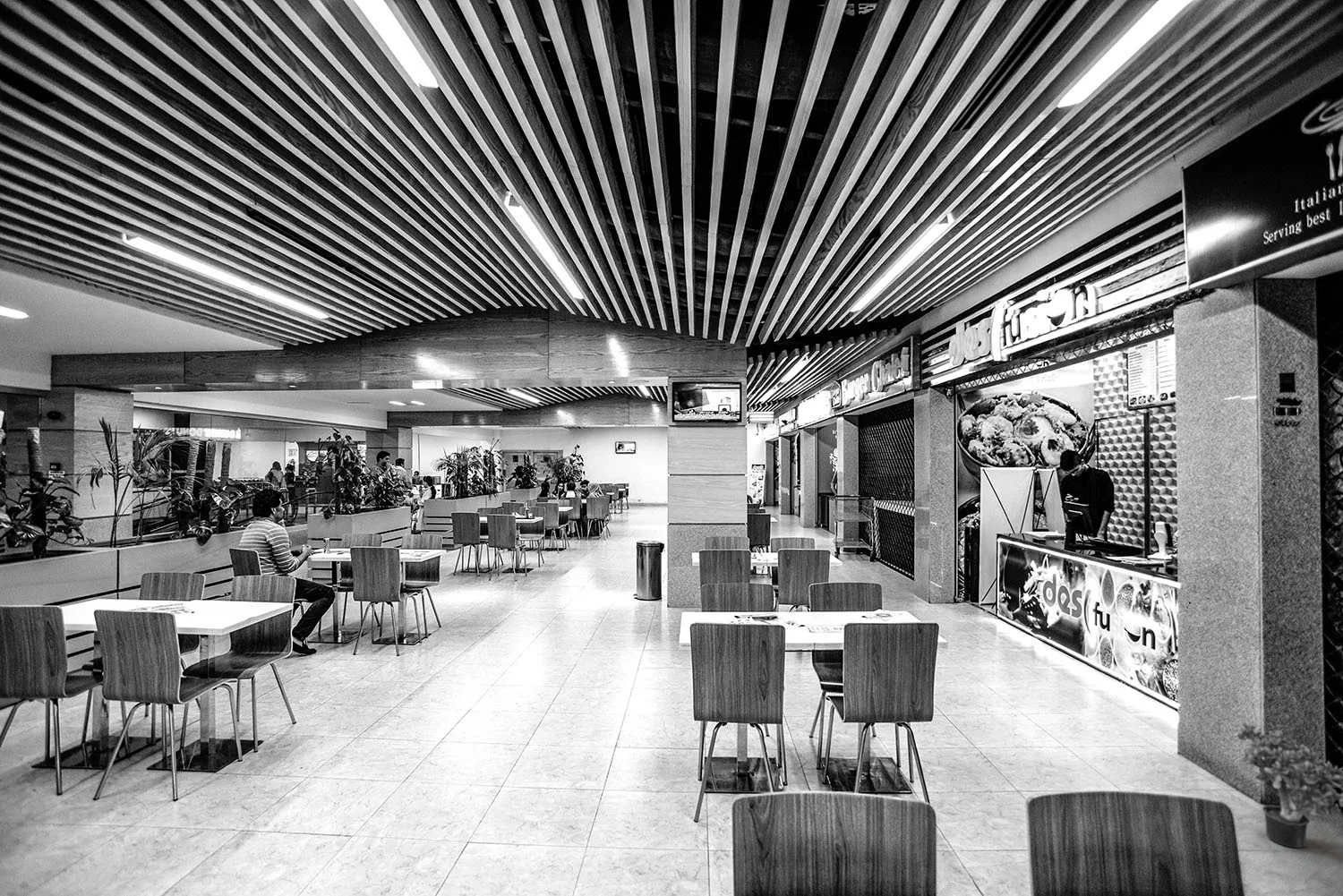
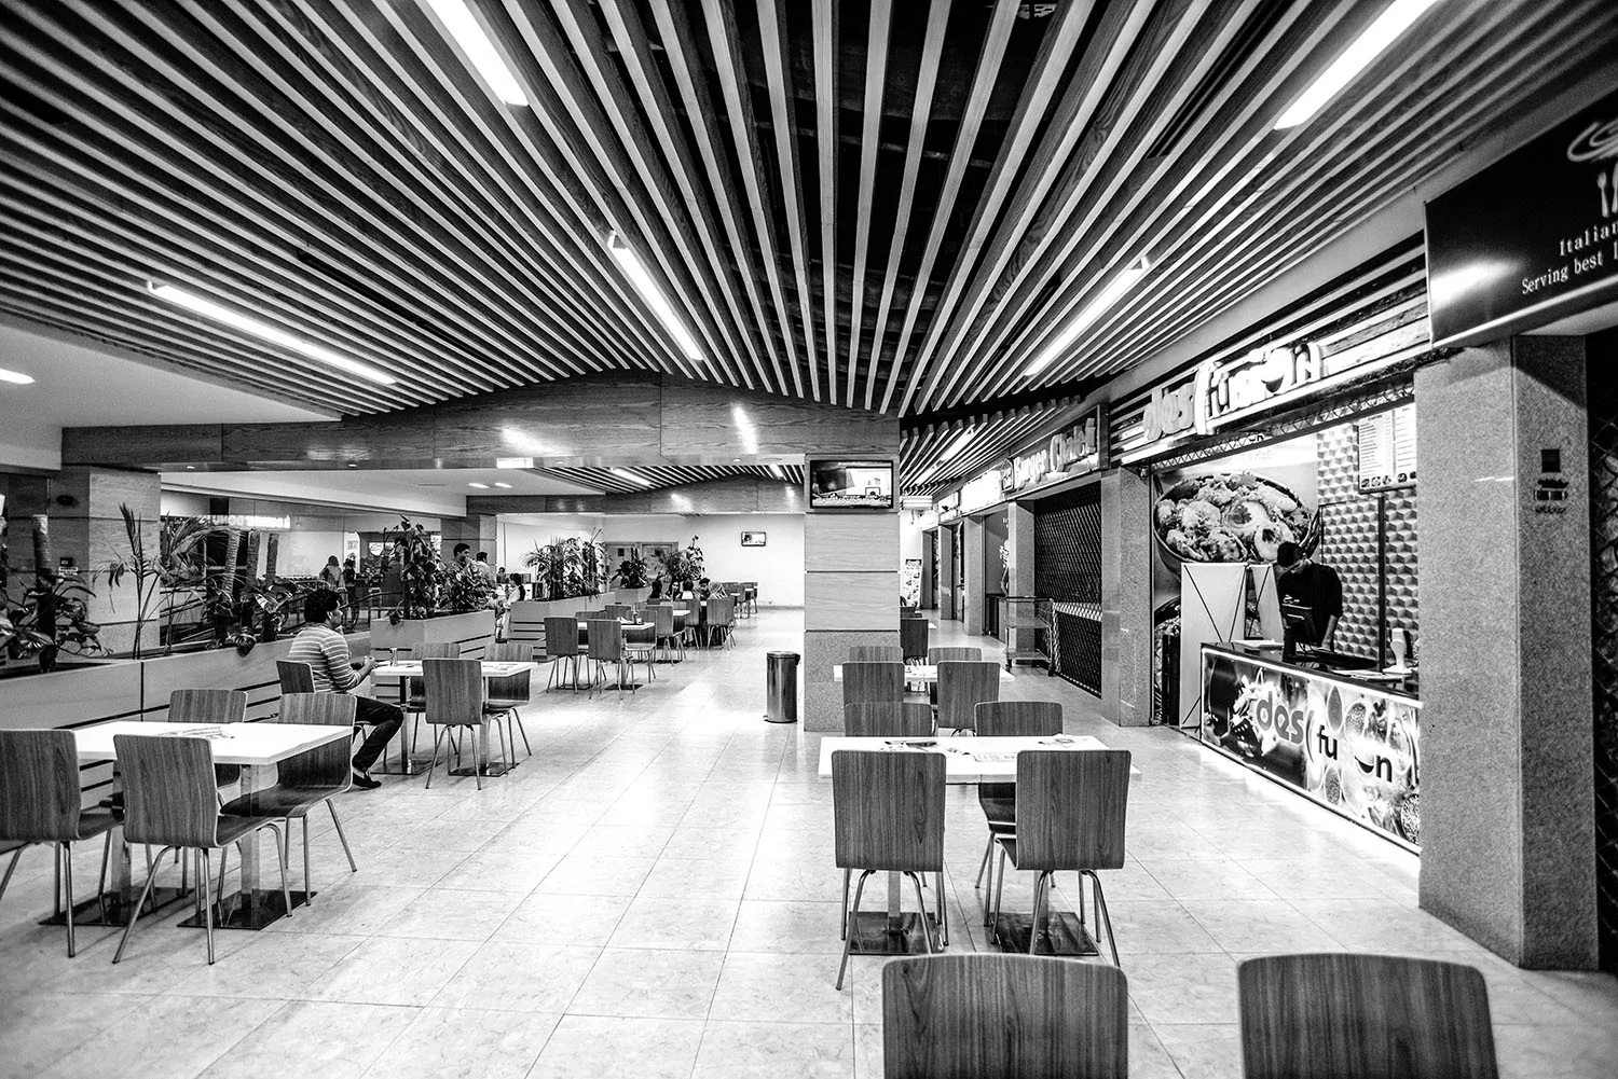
- potted plant [1233,721,1343,849]
